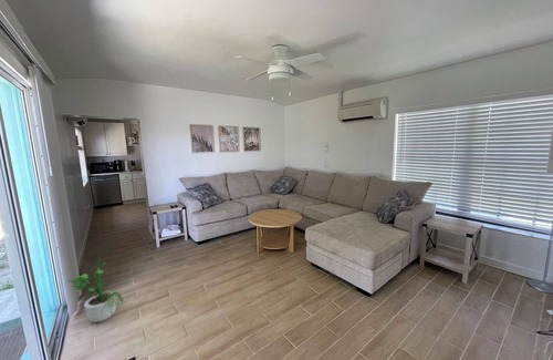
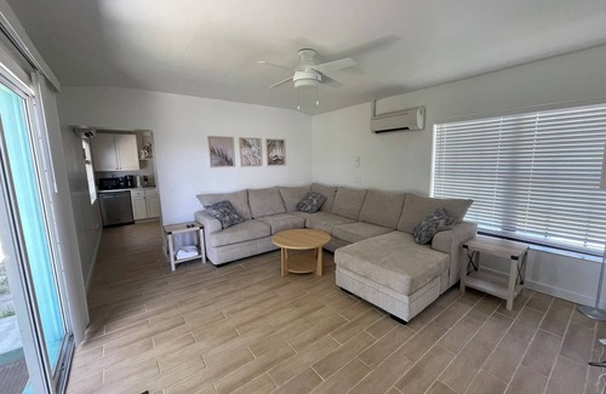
- potted plant [67,257,126,323]
